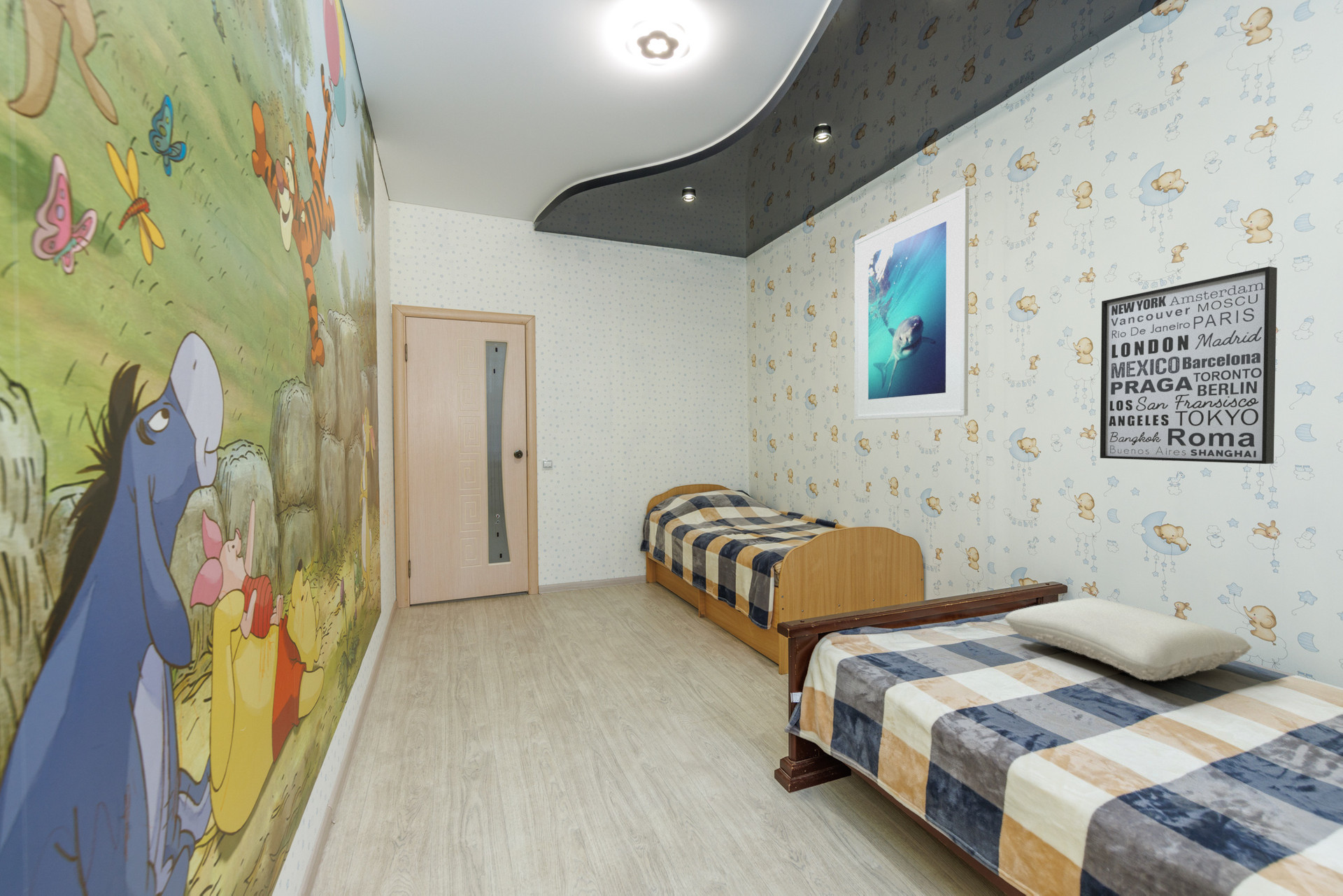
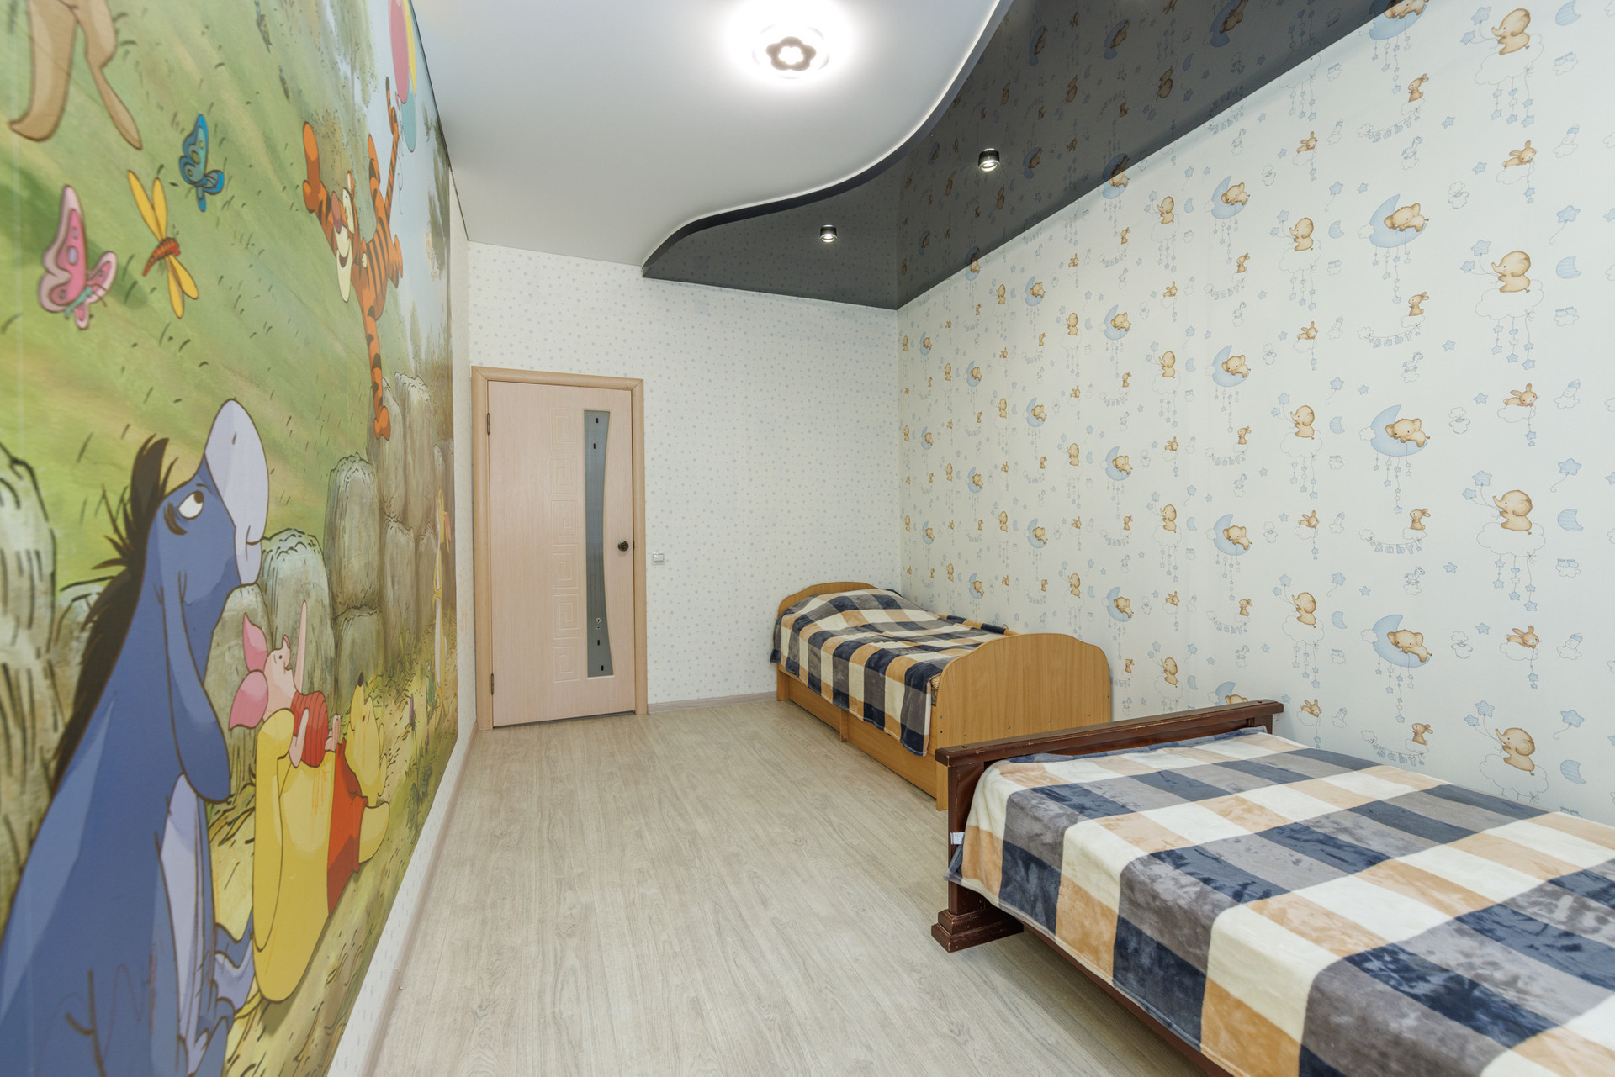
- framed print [854,187,969,420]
- pillow [1004,597,1253,682]
- wall art [1100,266,1278,464]
